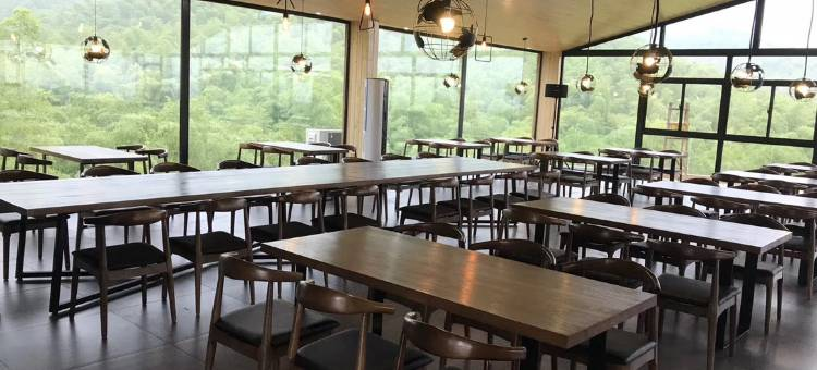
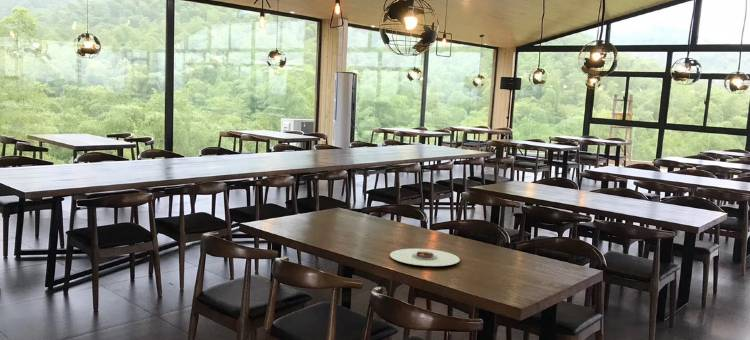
+ plate [389,248,461,267]
